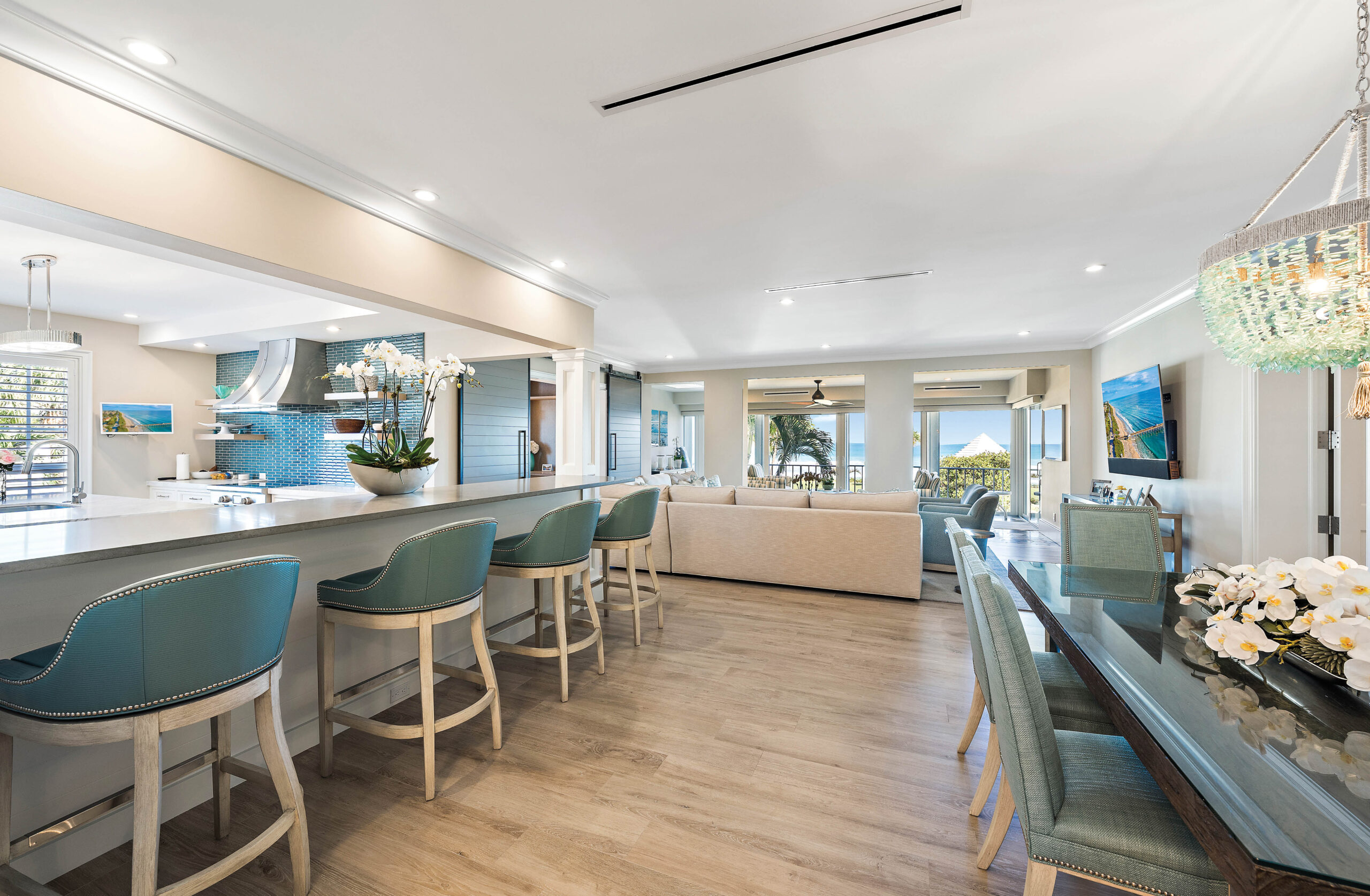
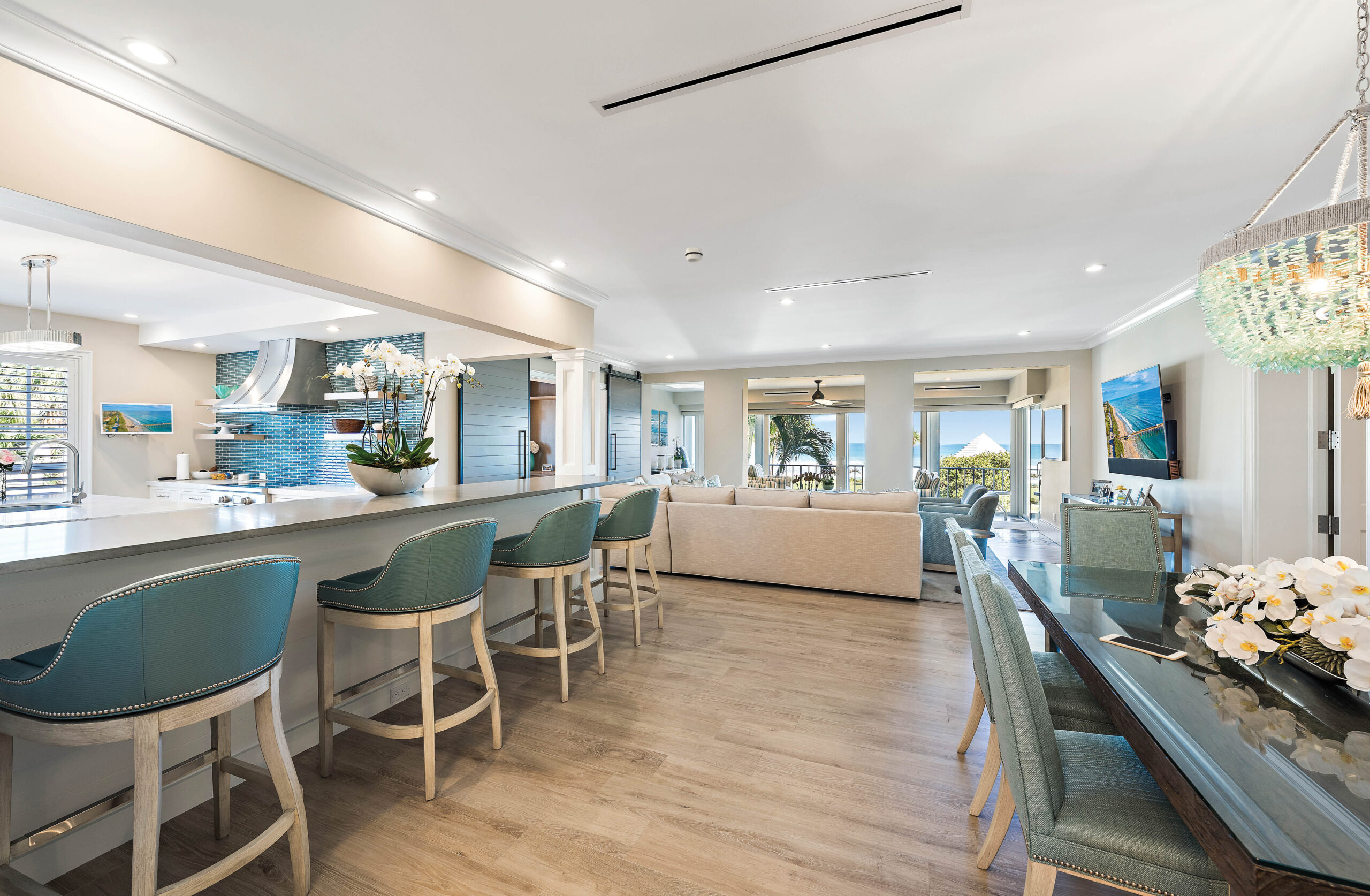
+ cell phone [1099,633,1188,661]
+ smoke detector [684,247,703,263]
